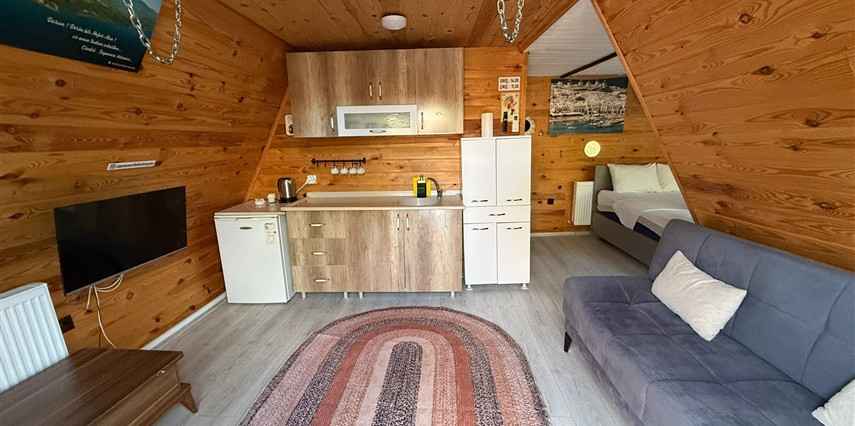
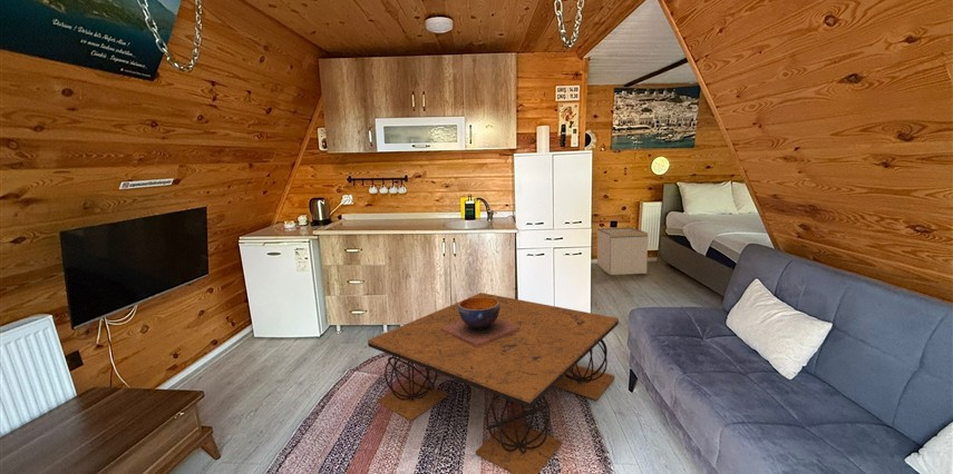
+ decorative bowl [440,297,521,348]
+ coffee table [367,292,620,474]
+ storage bin [596,227,649,276]
